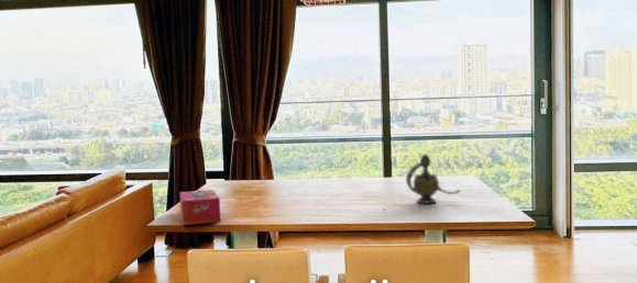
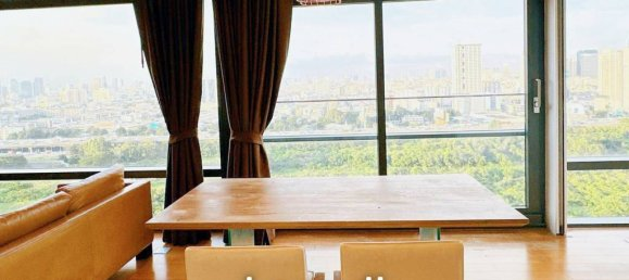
- teapot [405,152,462,205]
- tissue box [178,189,221,226]
